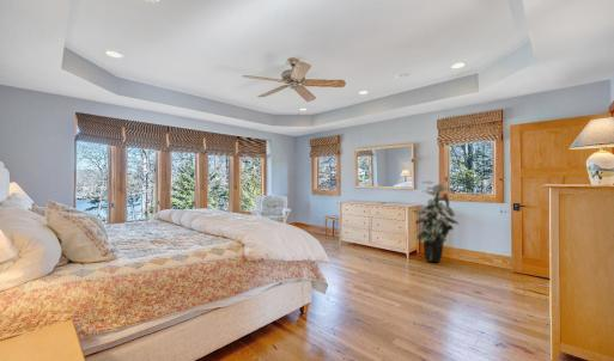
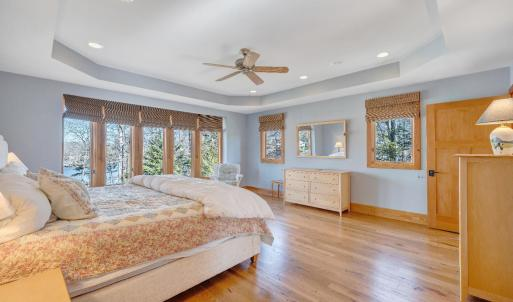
- indoor plant [412,180,460,263]
